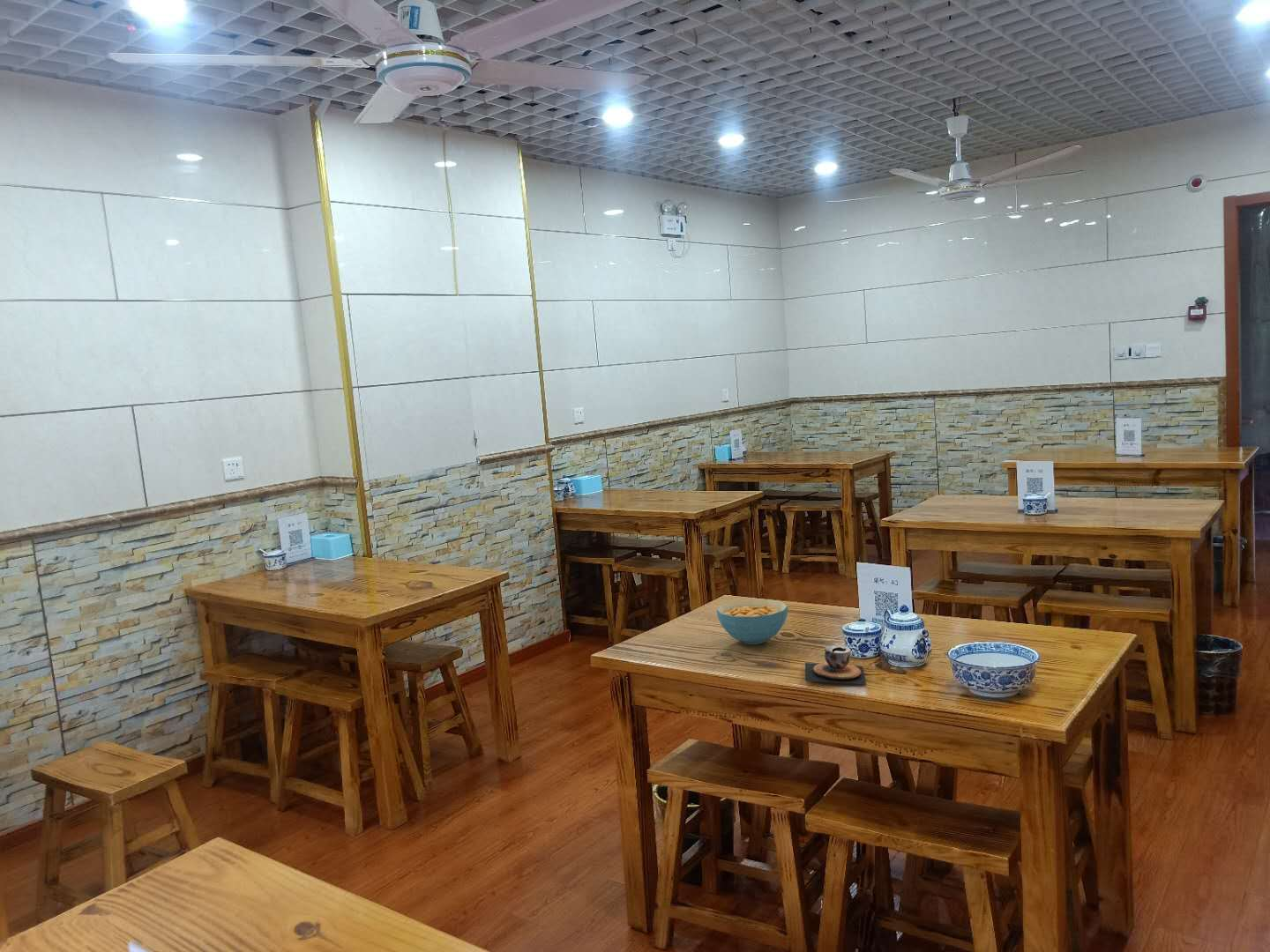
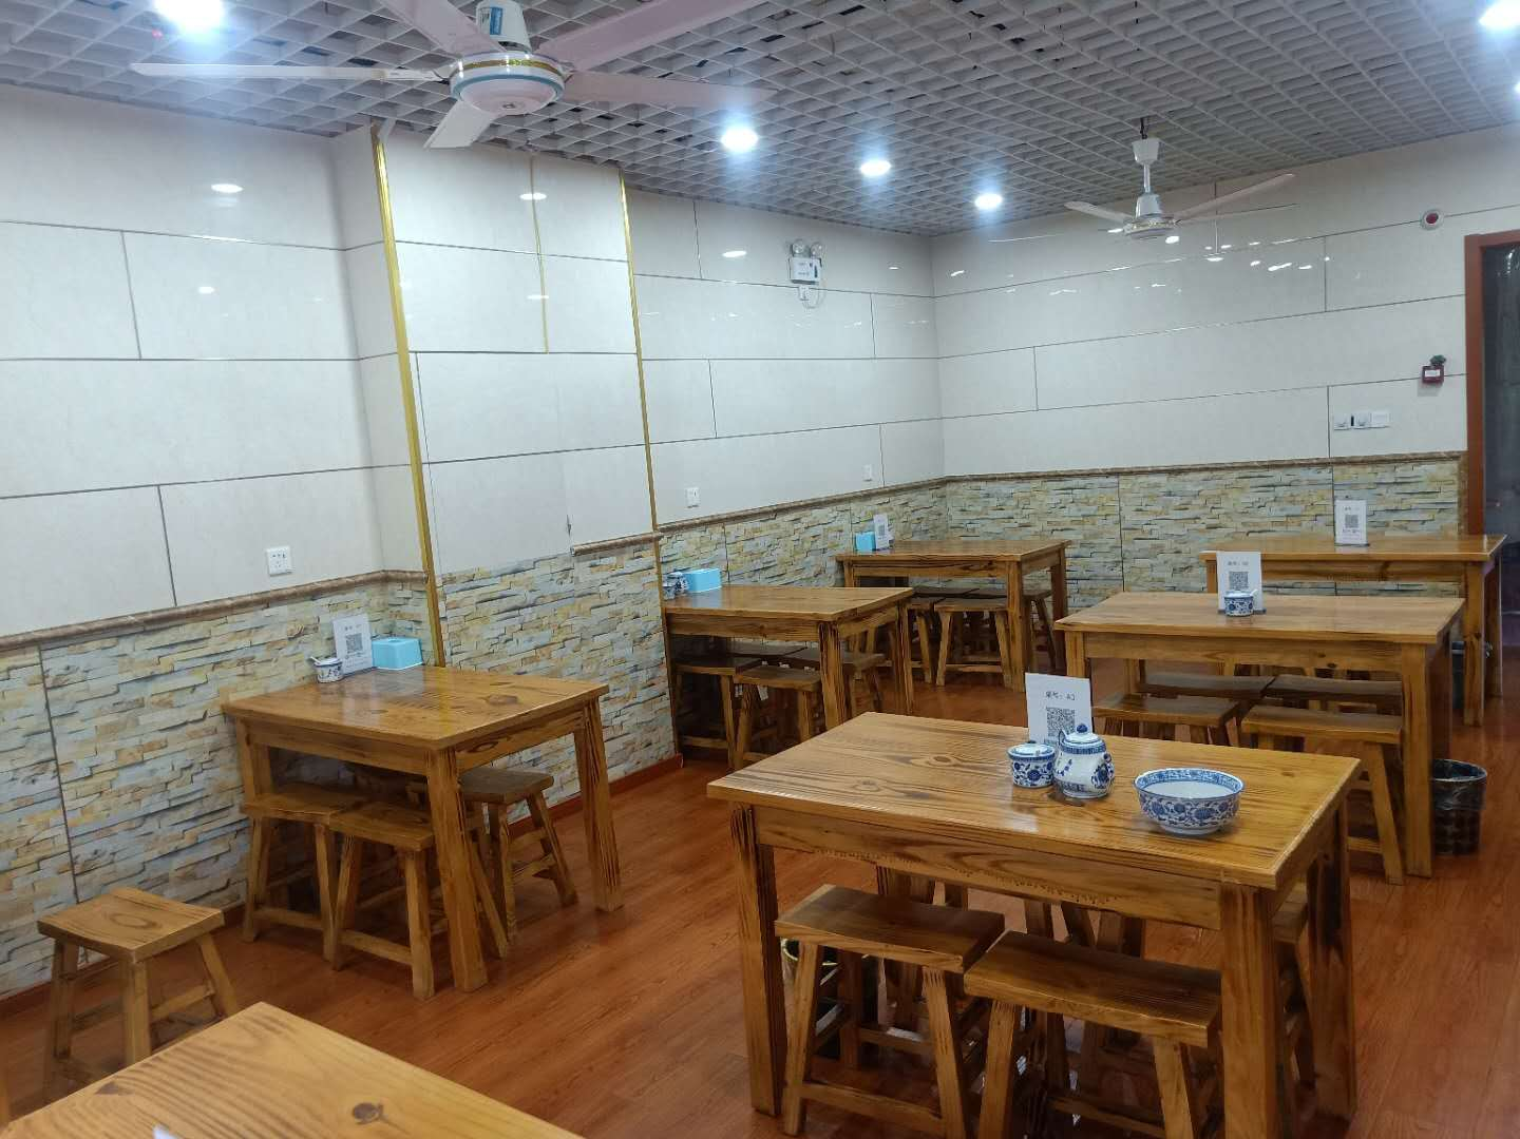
- teacup [804,644,867,685]
- cereal bowl [715,599,788,645]
